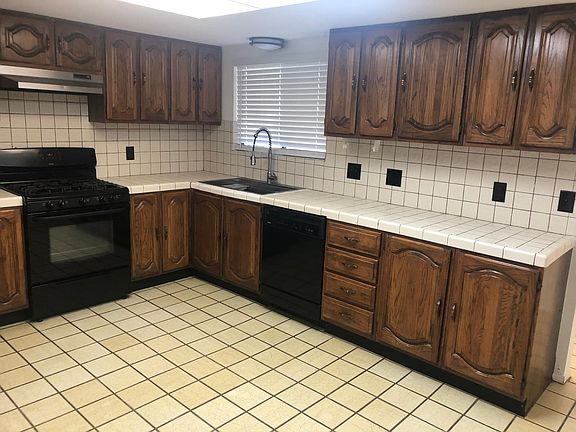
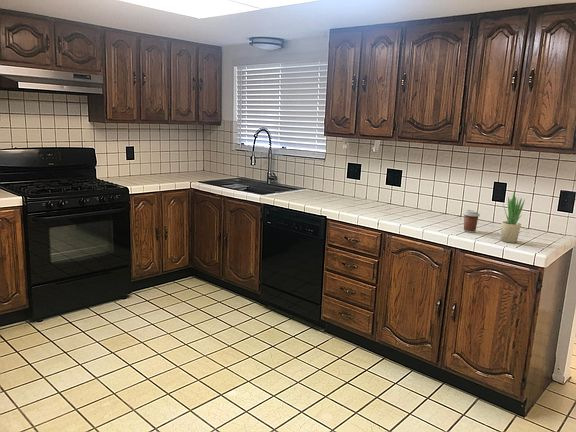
+ potted plant [500,190,526,244]
+ coffee cup [462,209,481,233]
